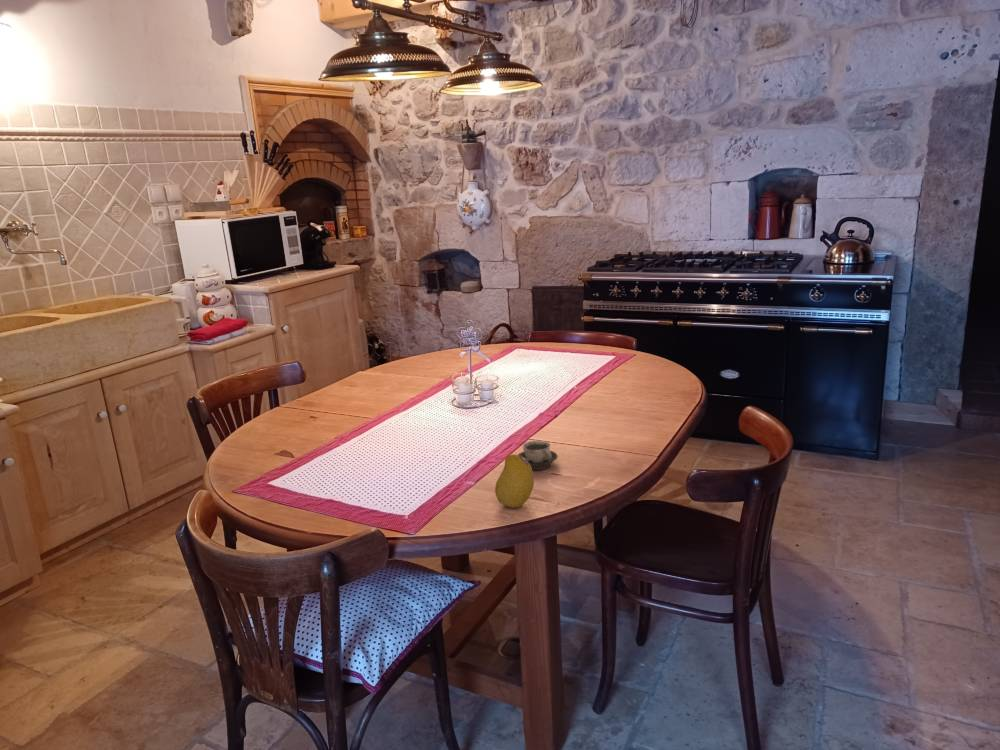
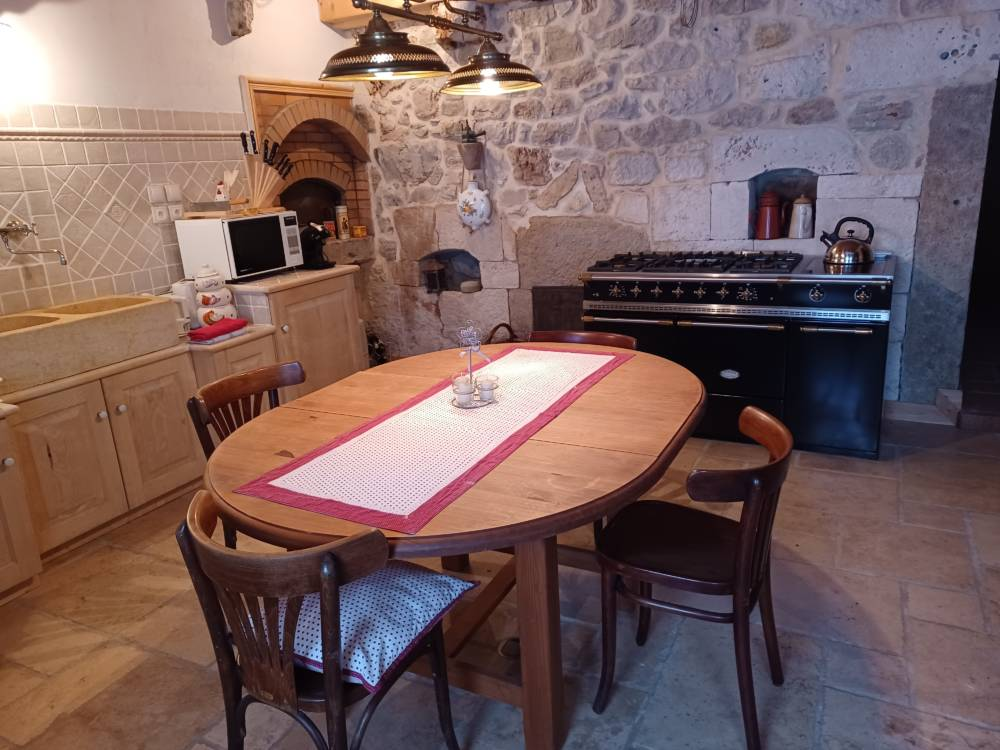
- cup [517,440,559,471]
- fruit [494,454,535,509]
